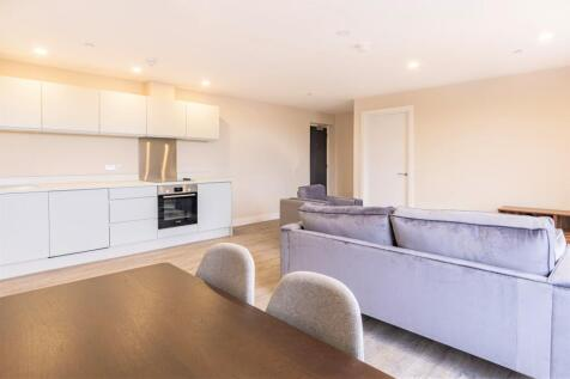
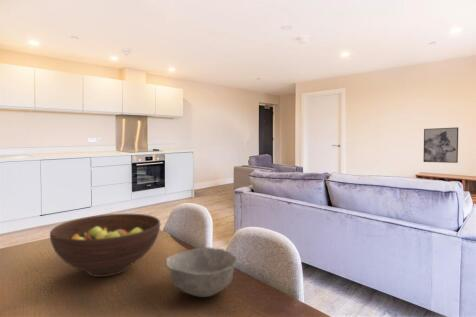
+ fruit bowl [49,213,161,278]
+ bowl [165,246,238,298]
+ wall art [422,126,459,164]
